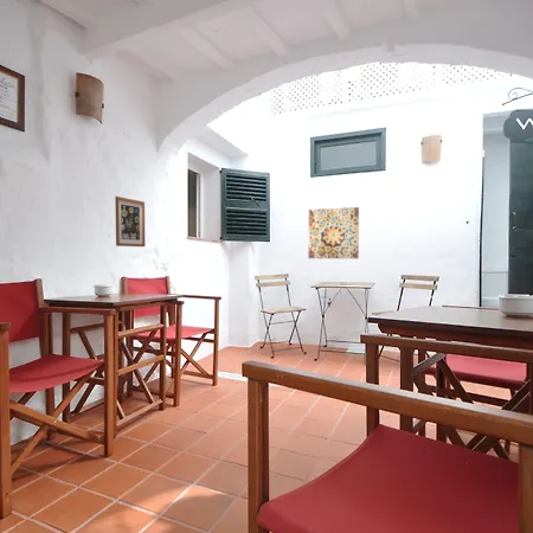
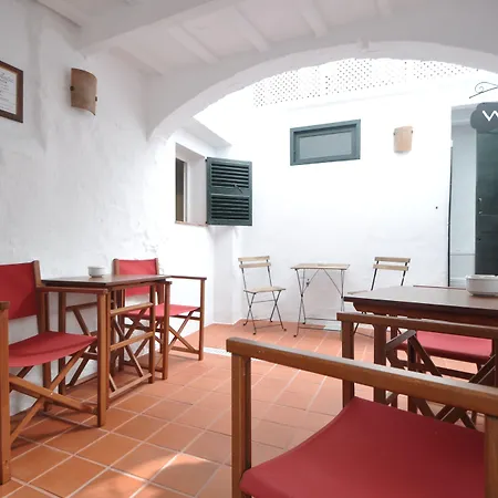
- wall art [114,195,146,248]
- wall art [307,206,360,259]
